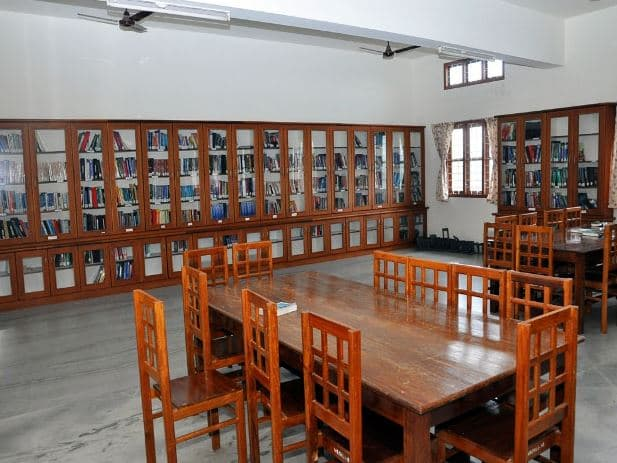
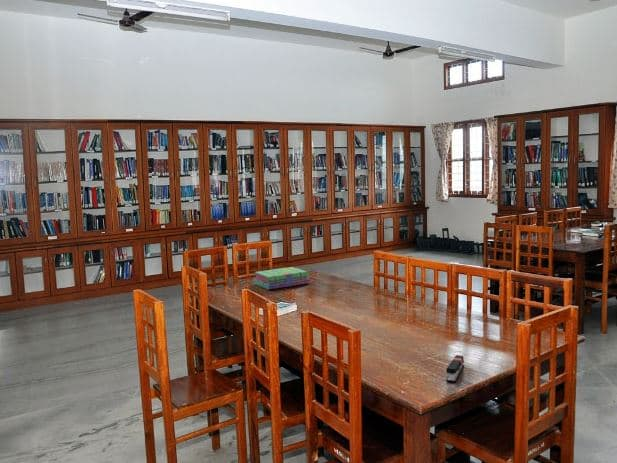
+ stack of books [253,266,311,290]
+ stapler [445,354,465,383]
